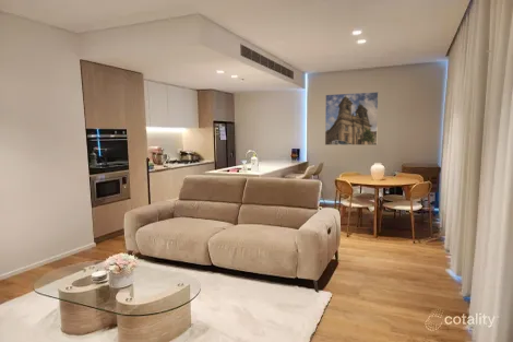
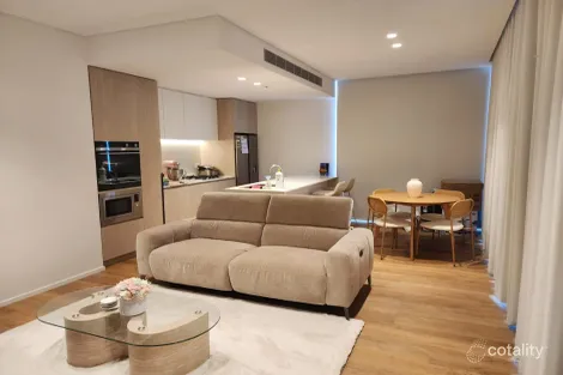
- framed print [324,91,380,146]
